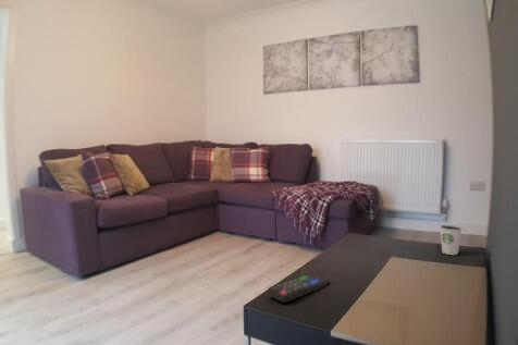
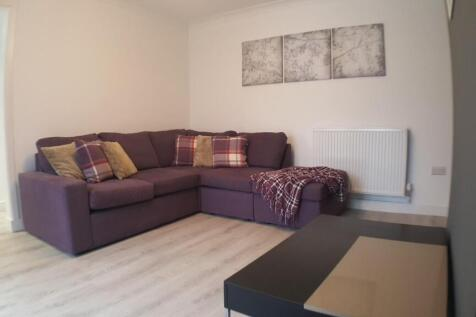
- remote control [267,273,329,304]
- dixie cup [439,224,464,256]
